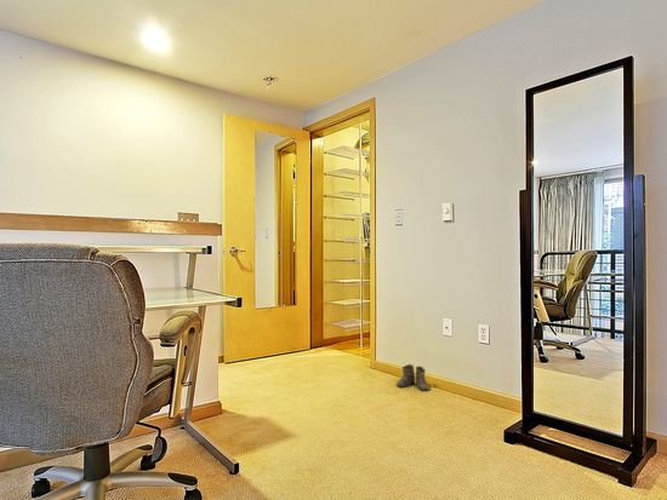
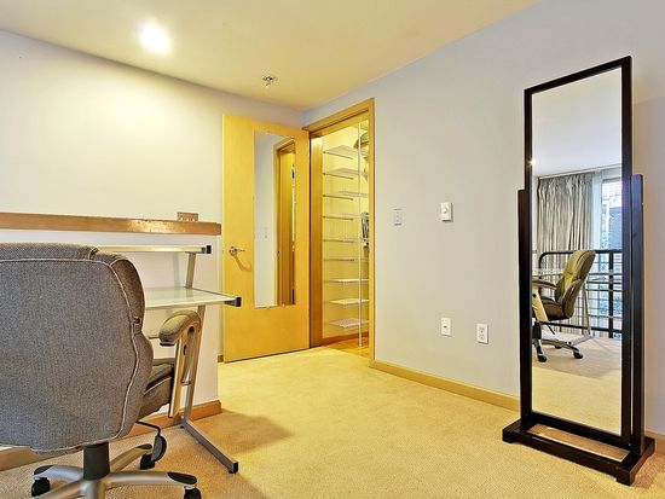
- boots [395,363,431,392]
